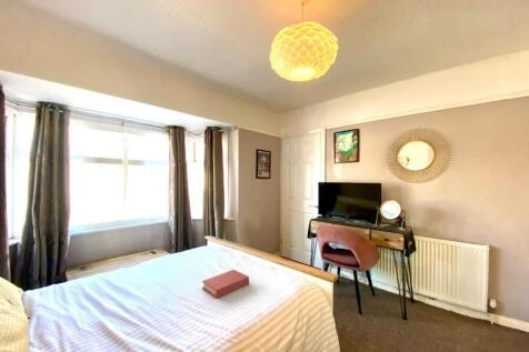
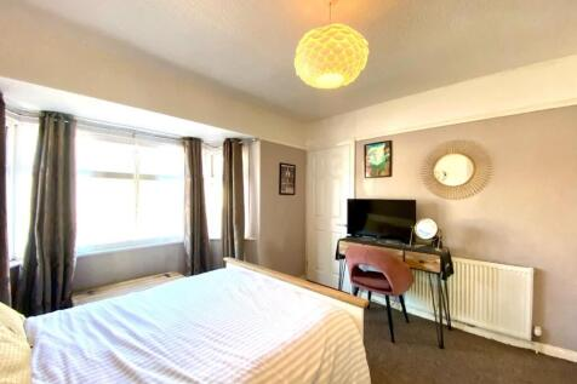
- book [201,269,250,299]
